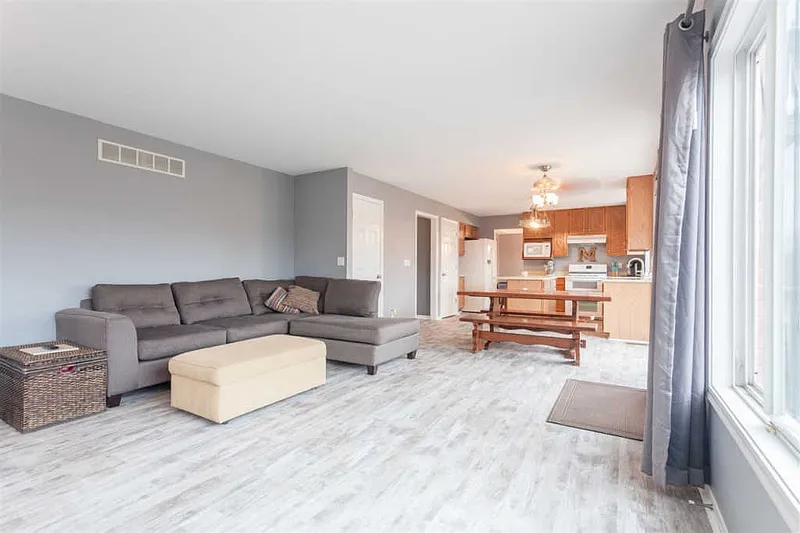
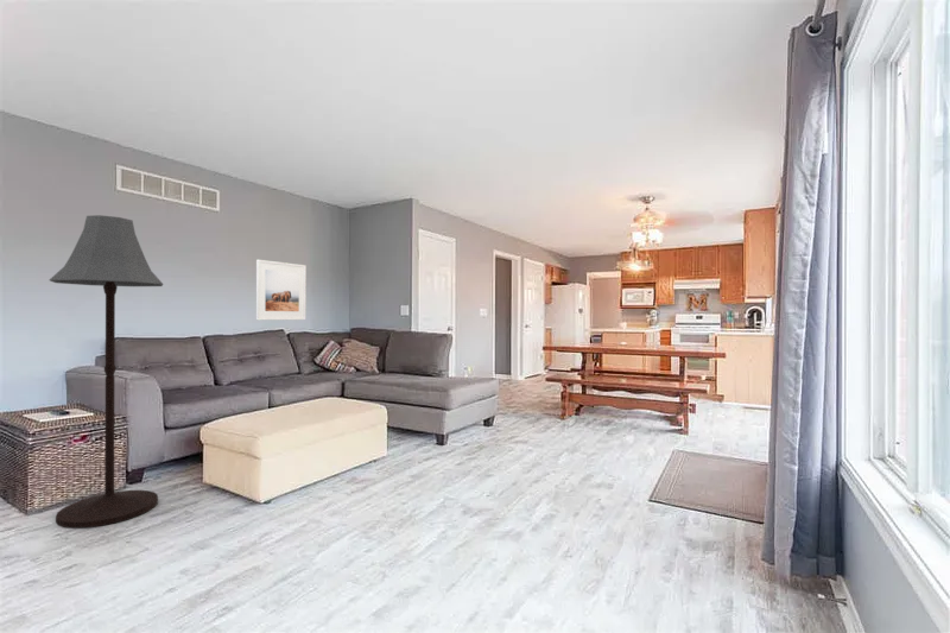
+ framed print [255,259,308,321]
+ floor lamp [48,214,164,530]
